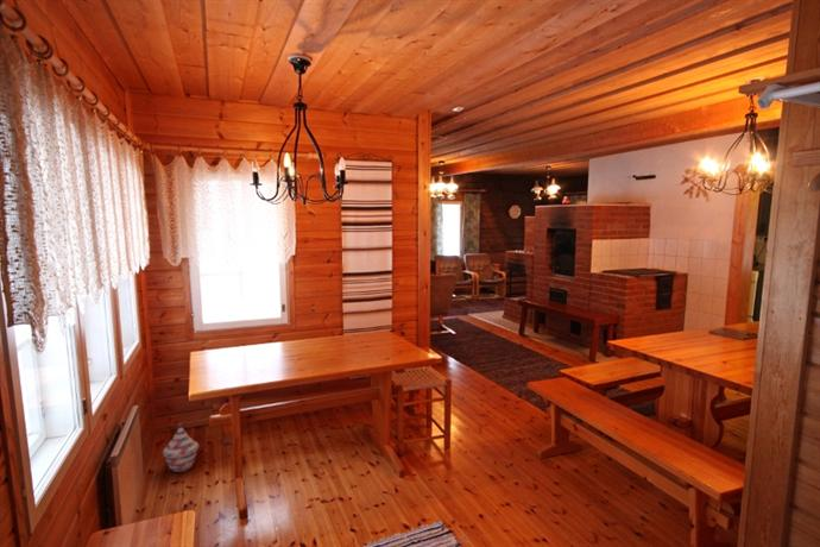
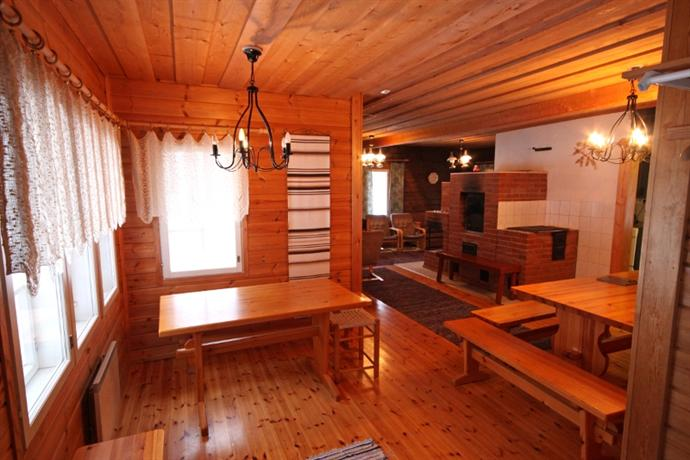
- woven basket [162,421,200,473]
